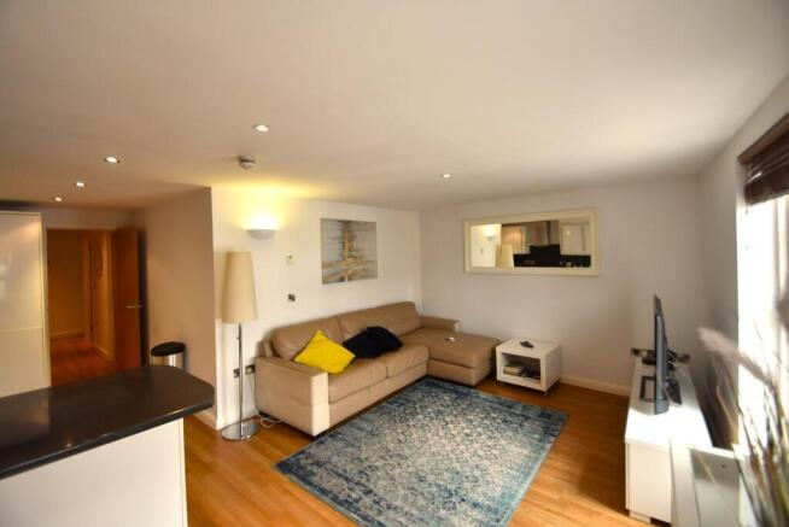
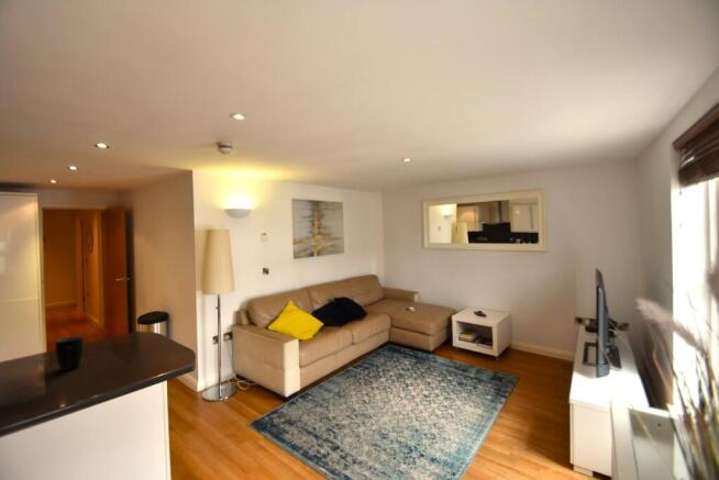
+ mug [54,335,85,372]
